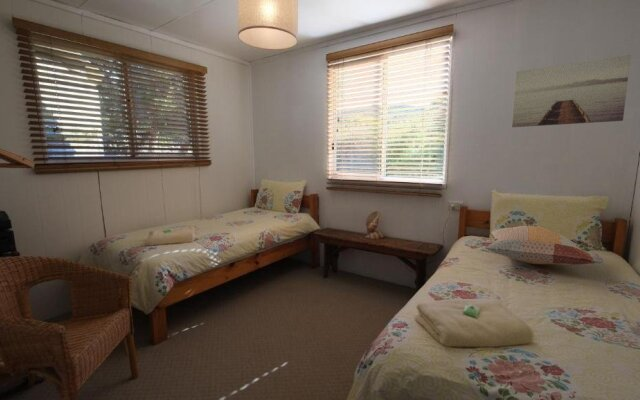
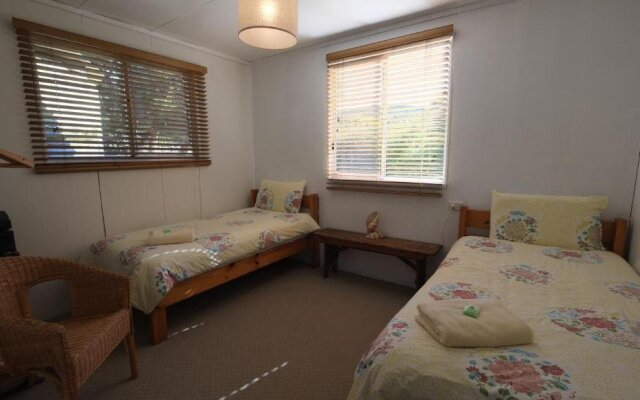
- wall art [511,54,632,128]
- decorative pillow [484,225,601,266]
